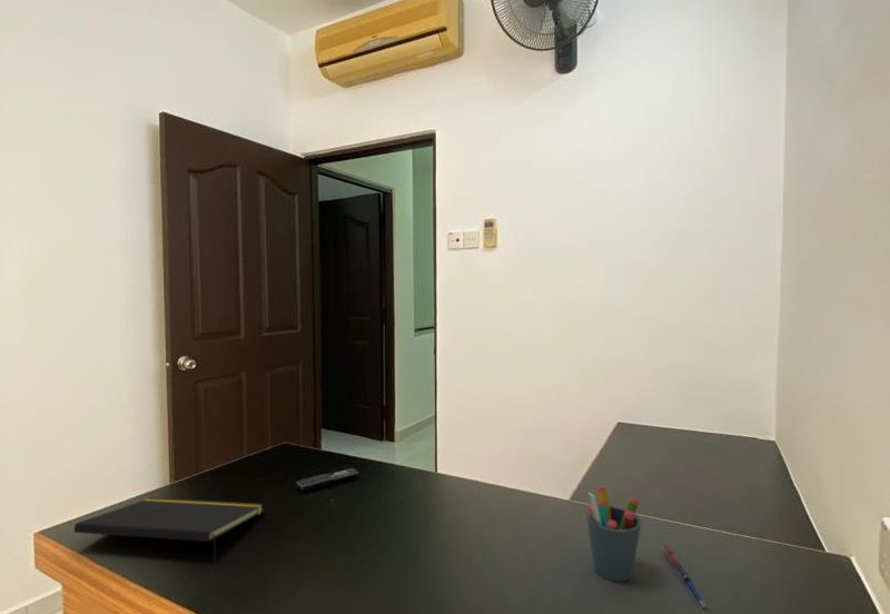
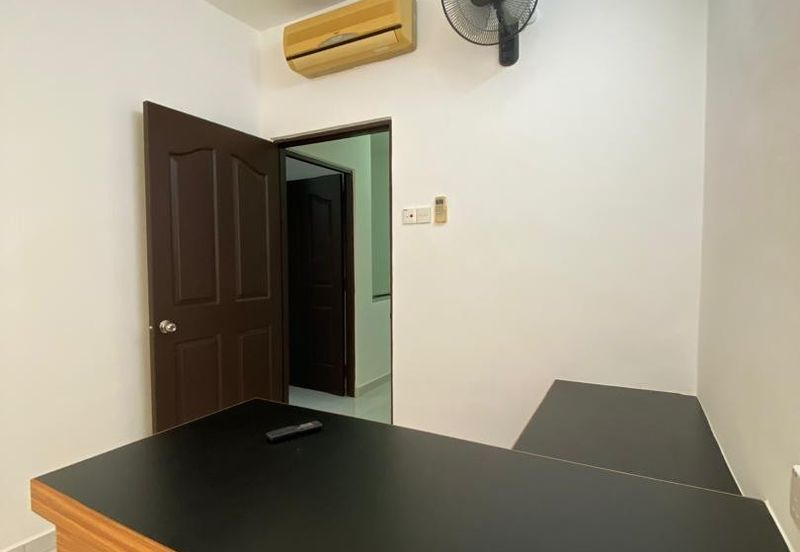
- pen [661,543,711,610]
- pen holder [585,485,643,583]
- notepad [73,496,265,563]
